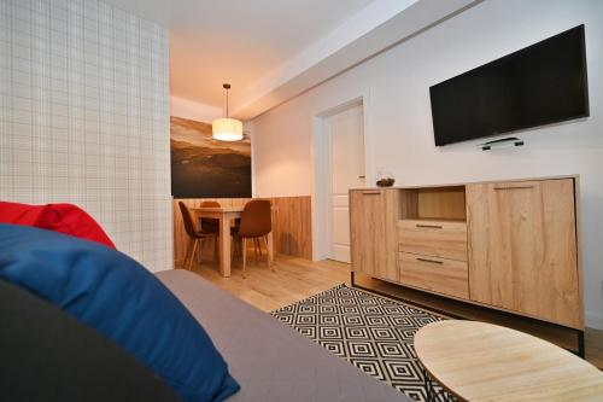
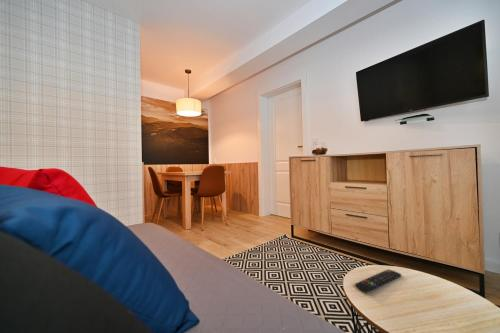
+ remote control [354,268,402,293]
